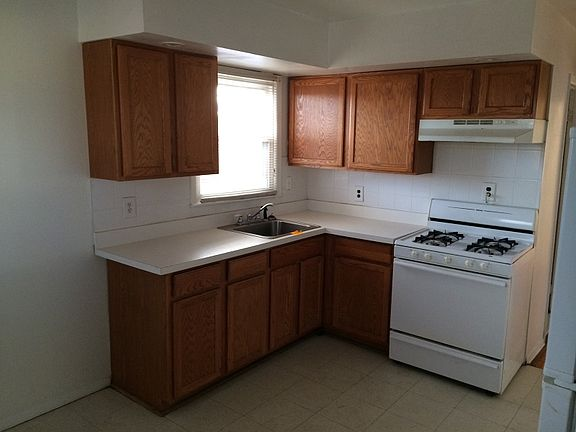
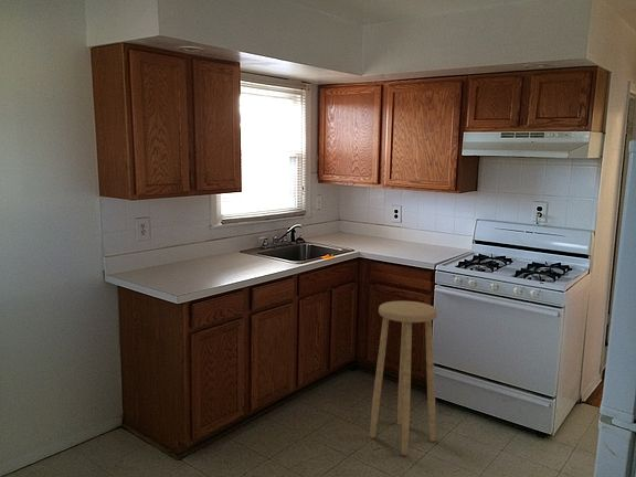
+ stool [369,300,438,456]
